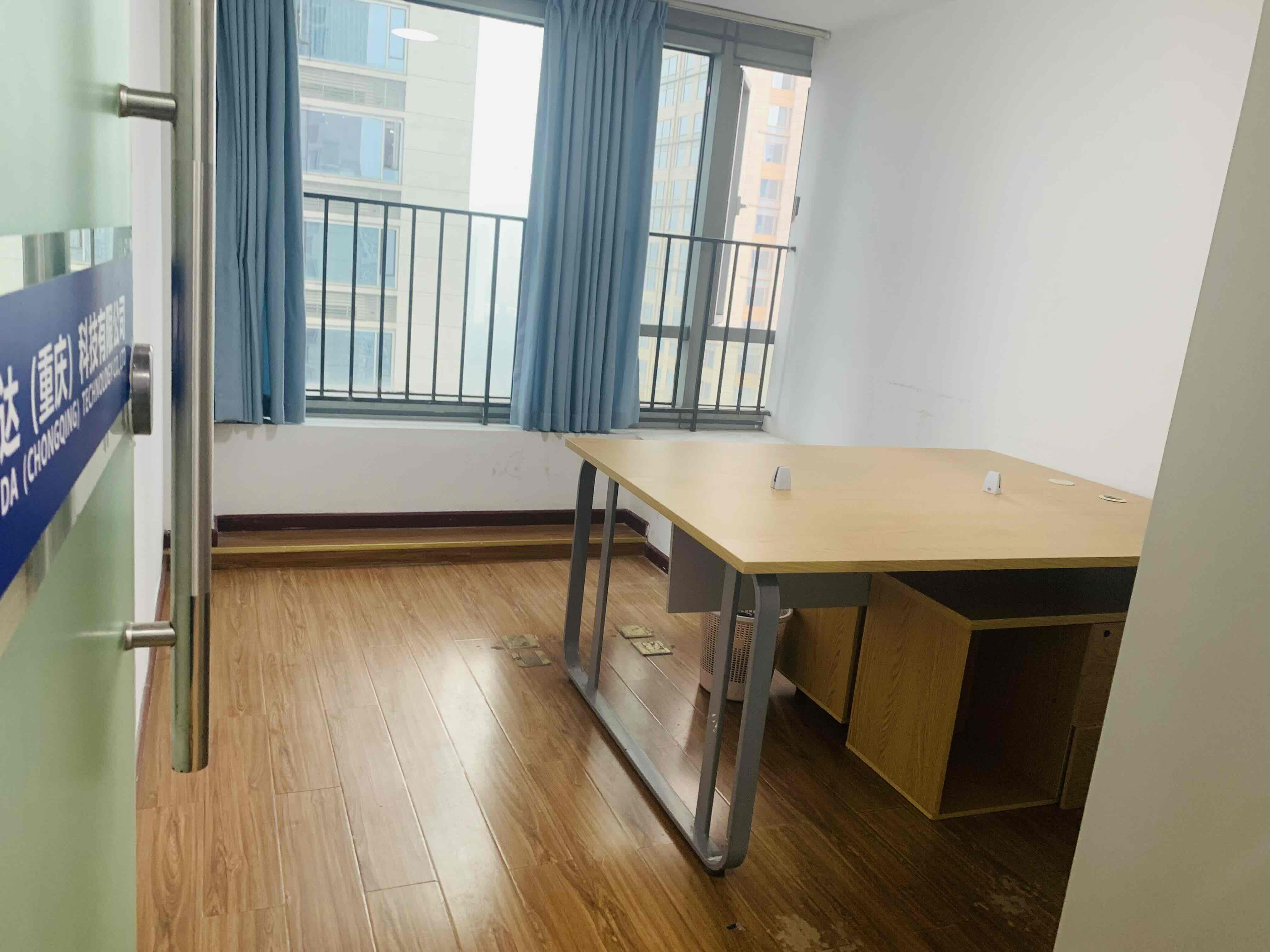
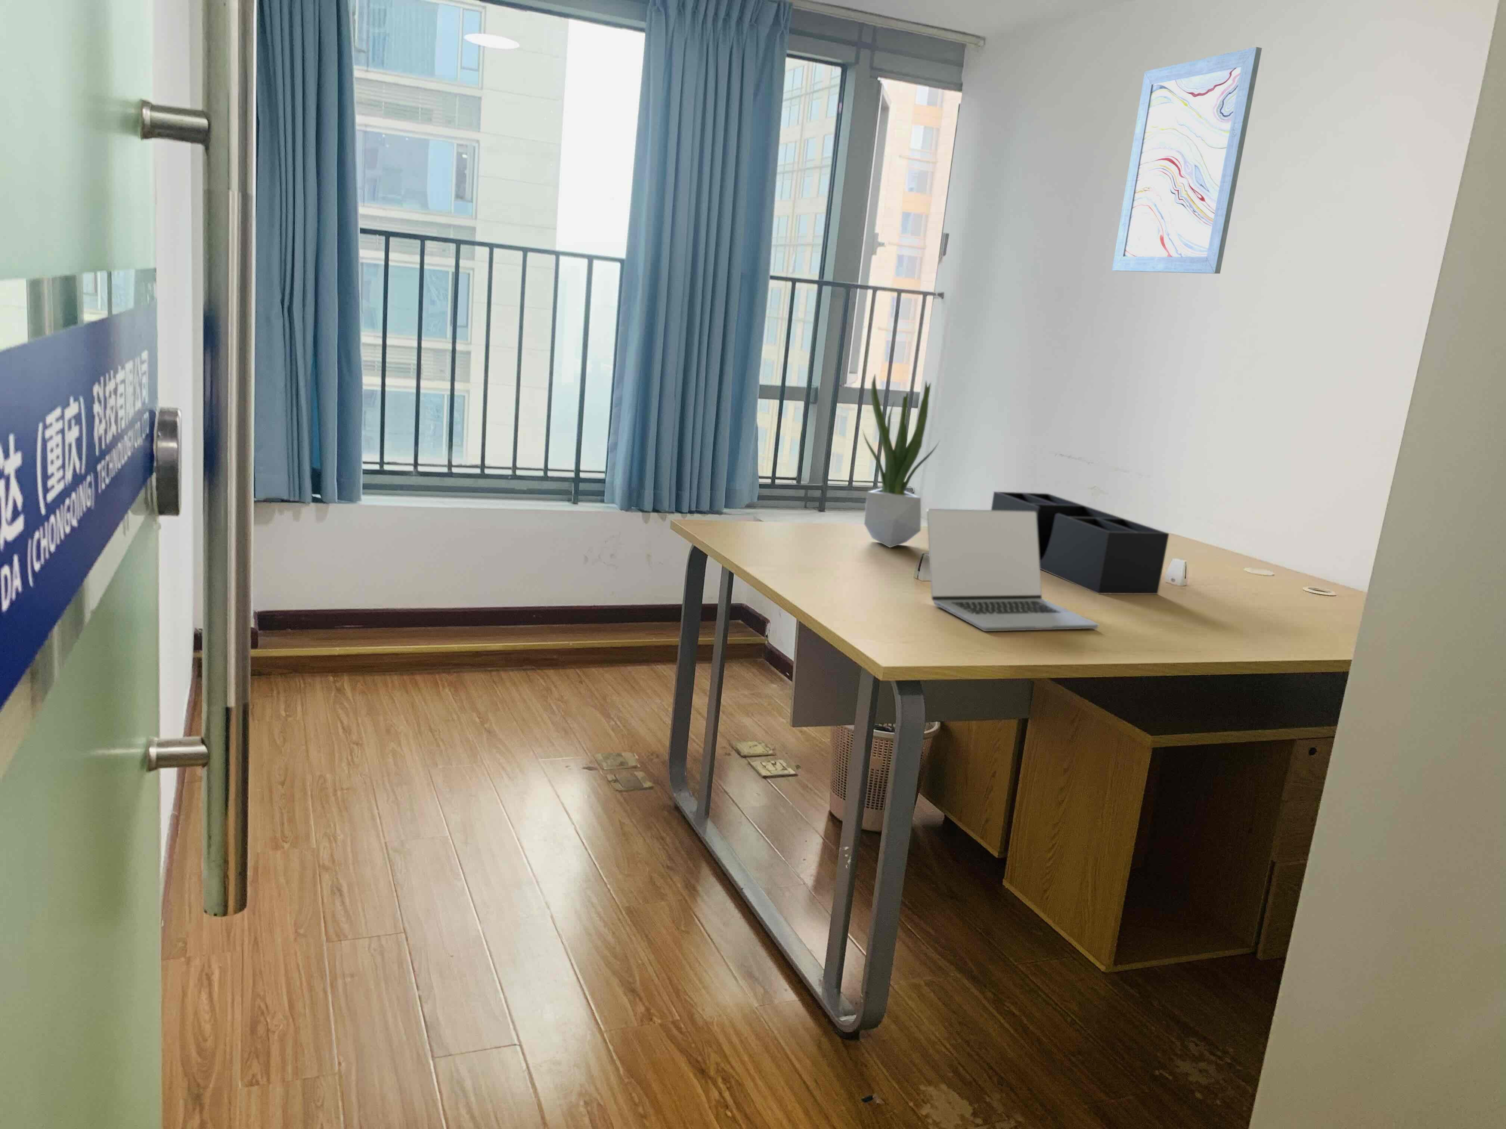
+ desk organizer [991,491,1169,594]
+ potted plant [862,374,940,548]
+ laptop [926,509,1099,632]
+ wall art [1111,46,1263,274]
